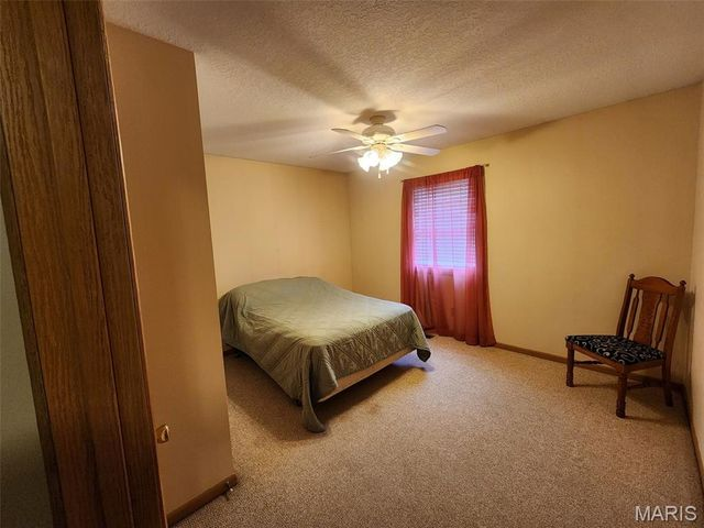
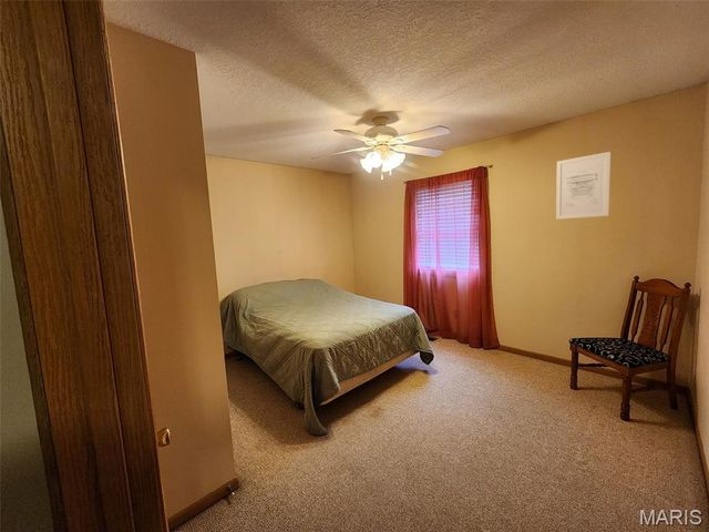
+ wall art [555,151,612,221]
